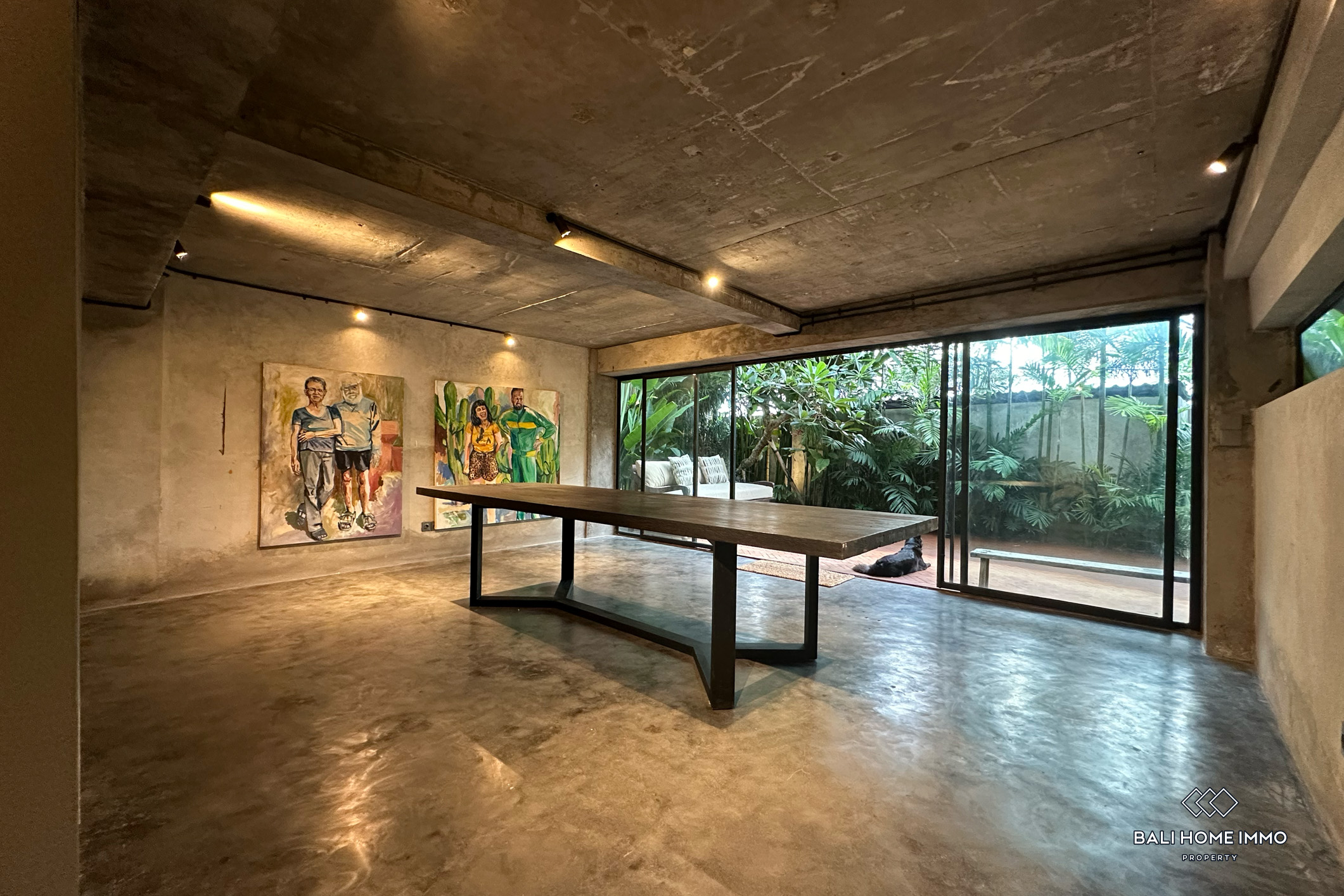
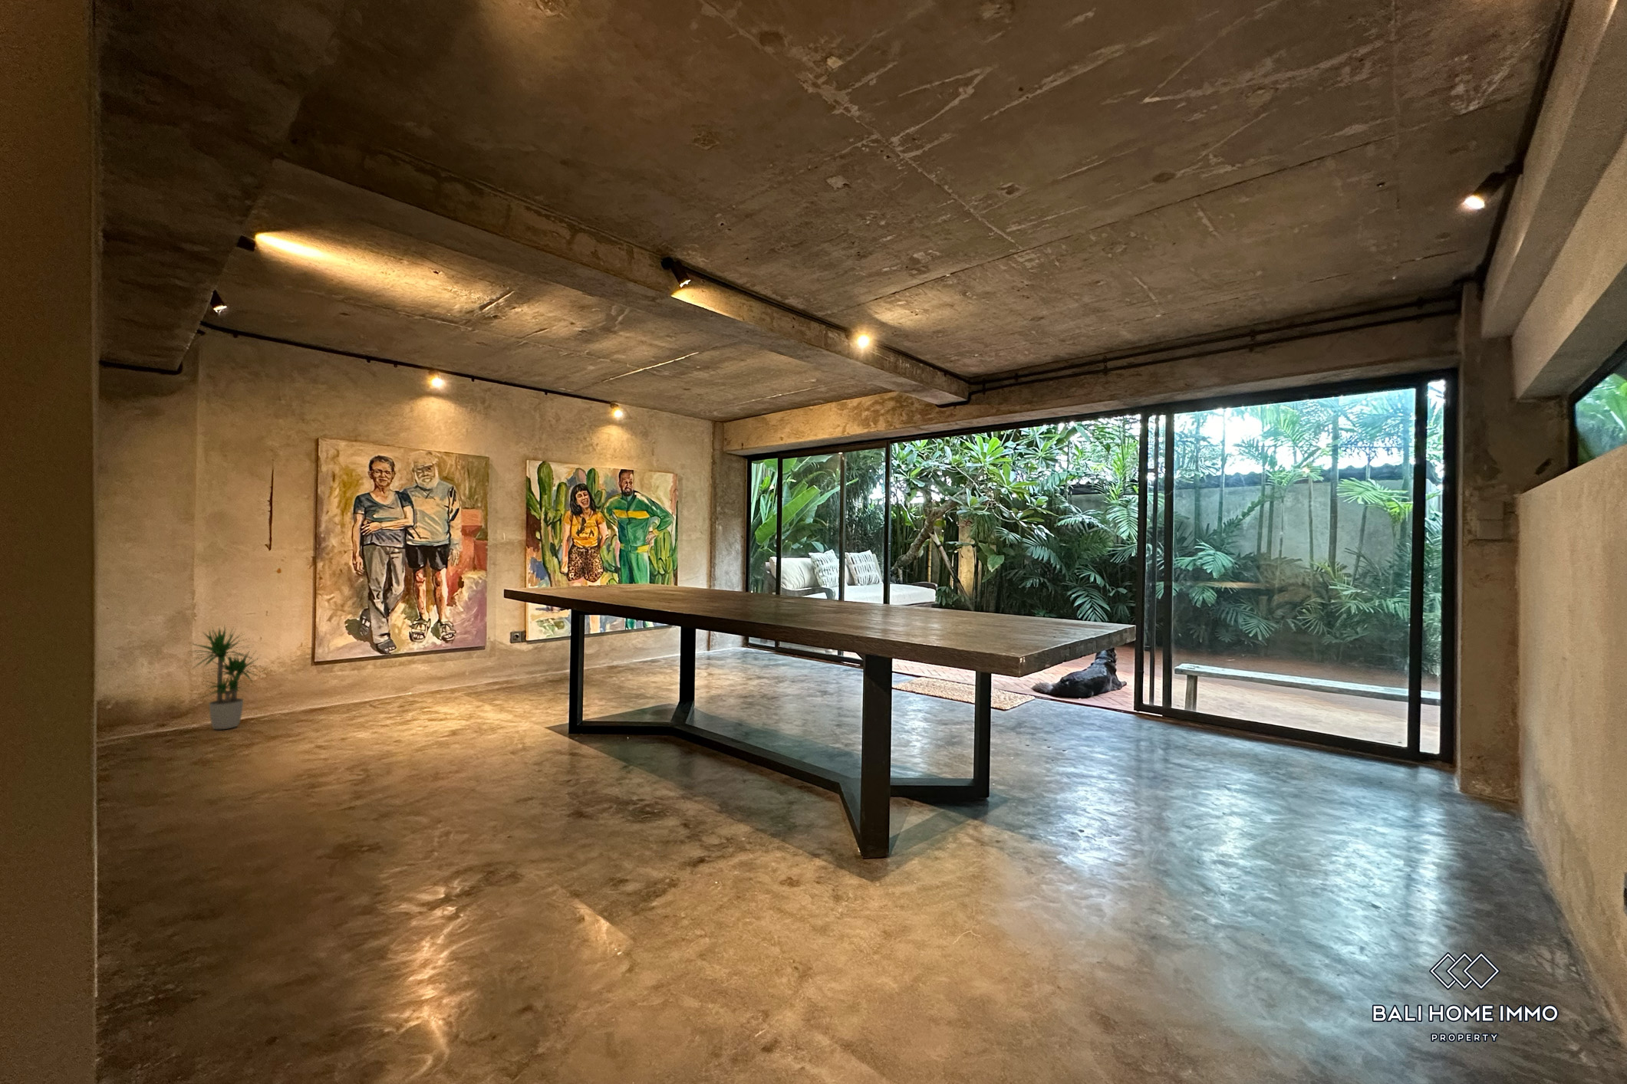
+ potted plant [182,624,268,730]
